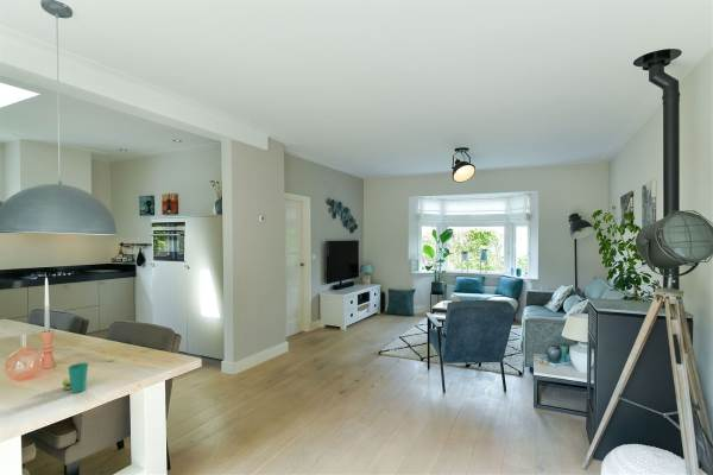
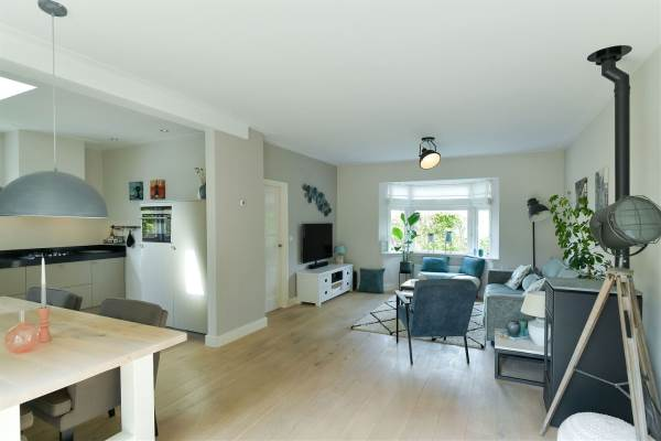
- cup [61,362,89,394]
